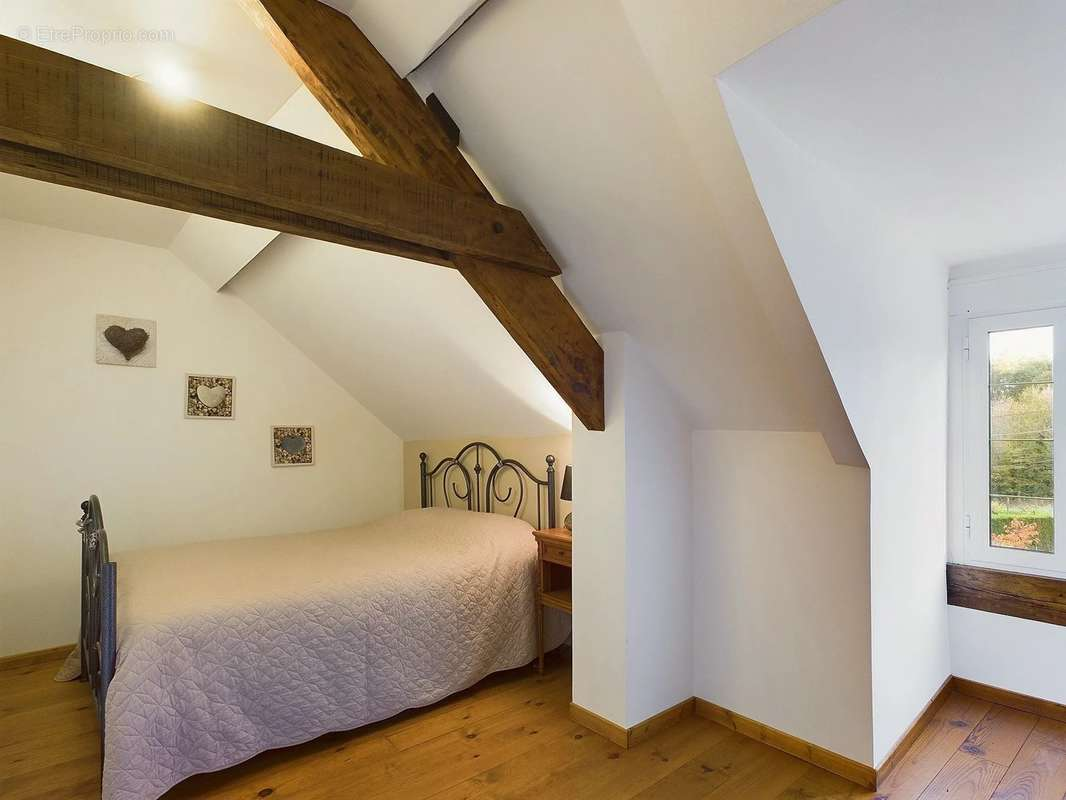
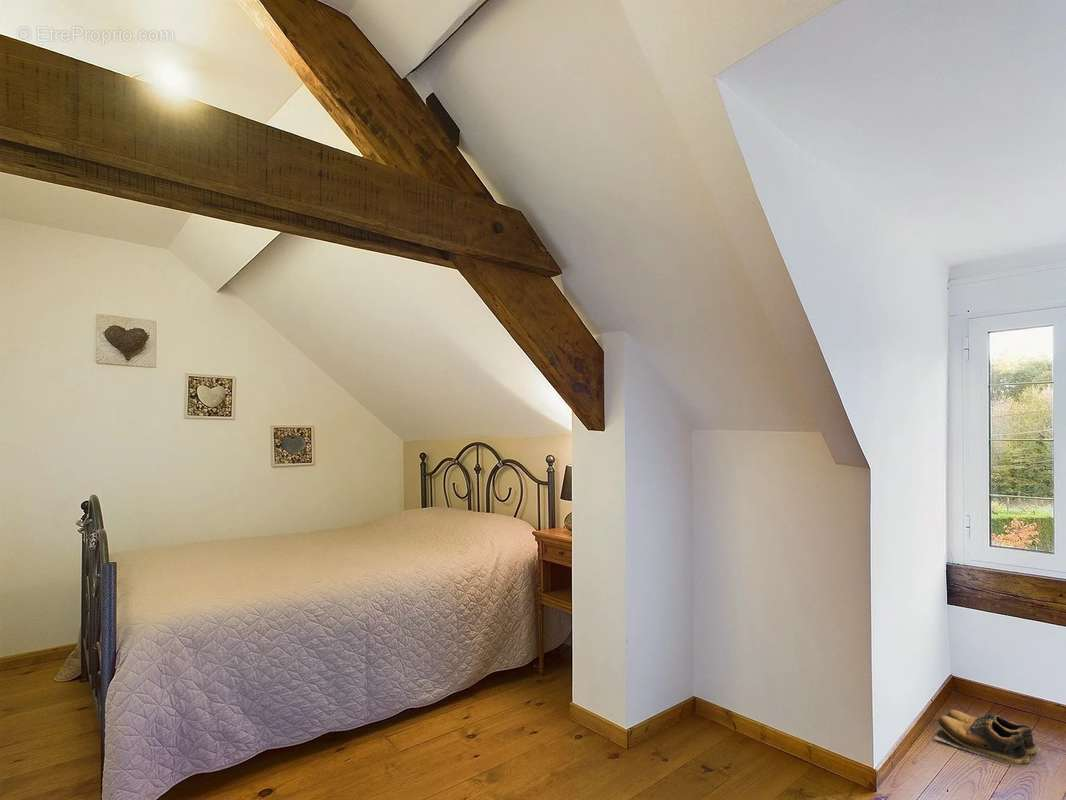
+ shoes [932,709,1042,766]
